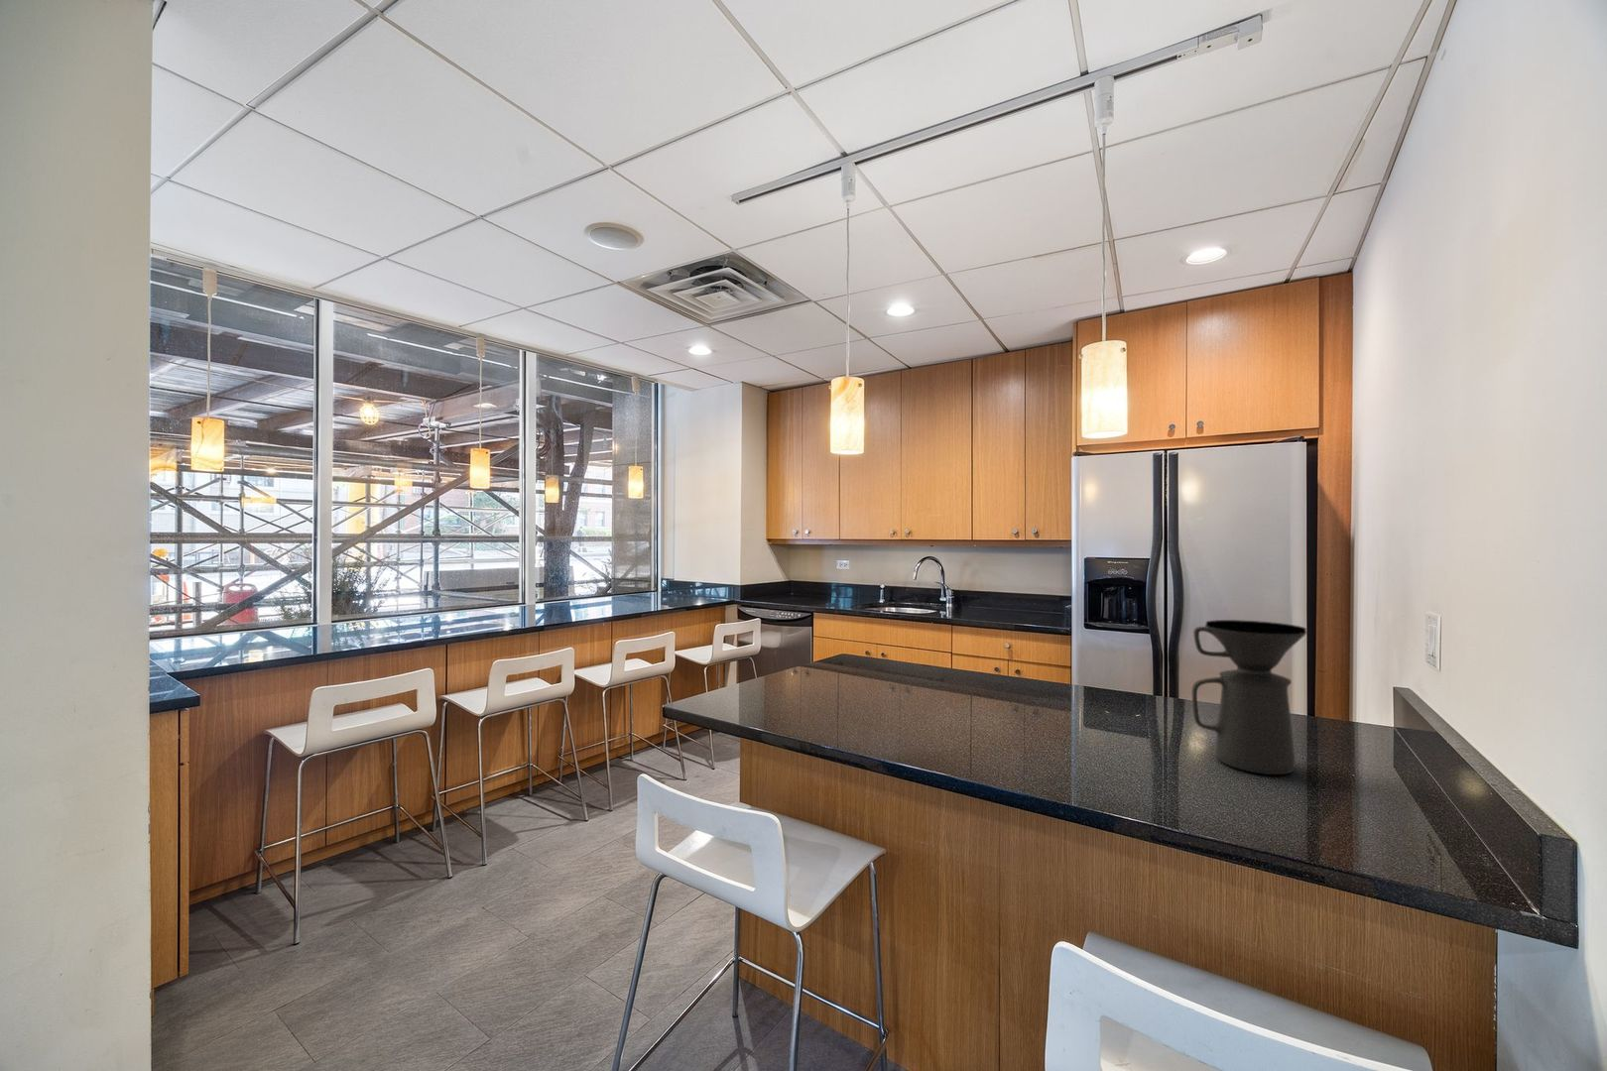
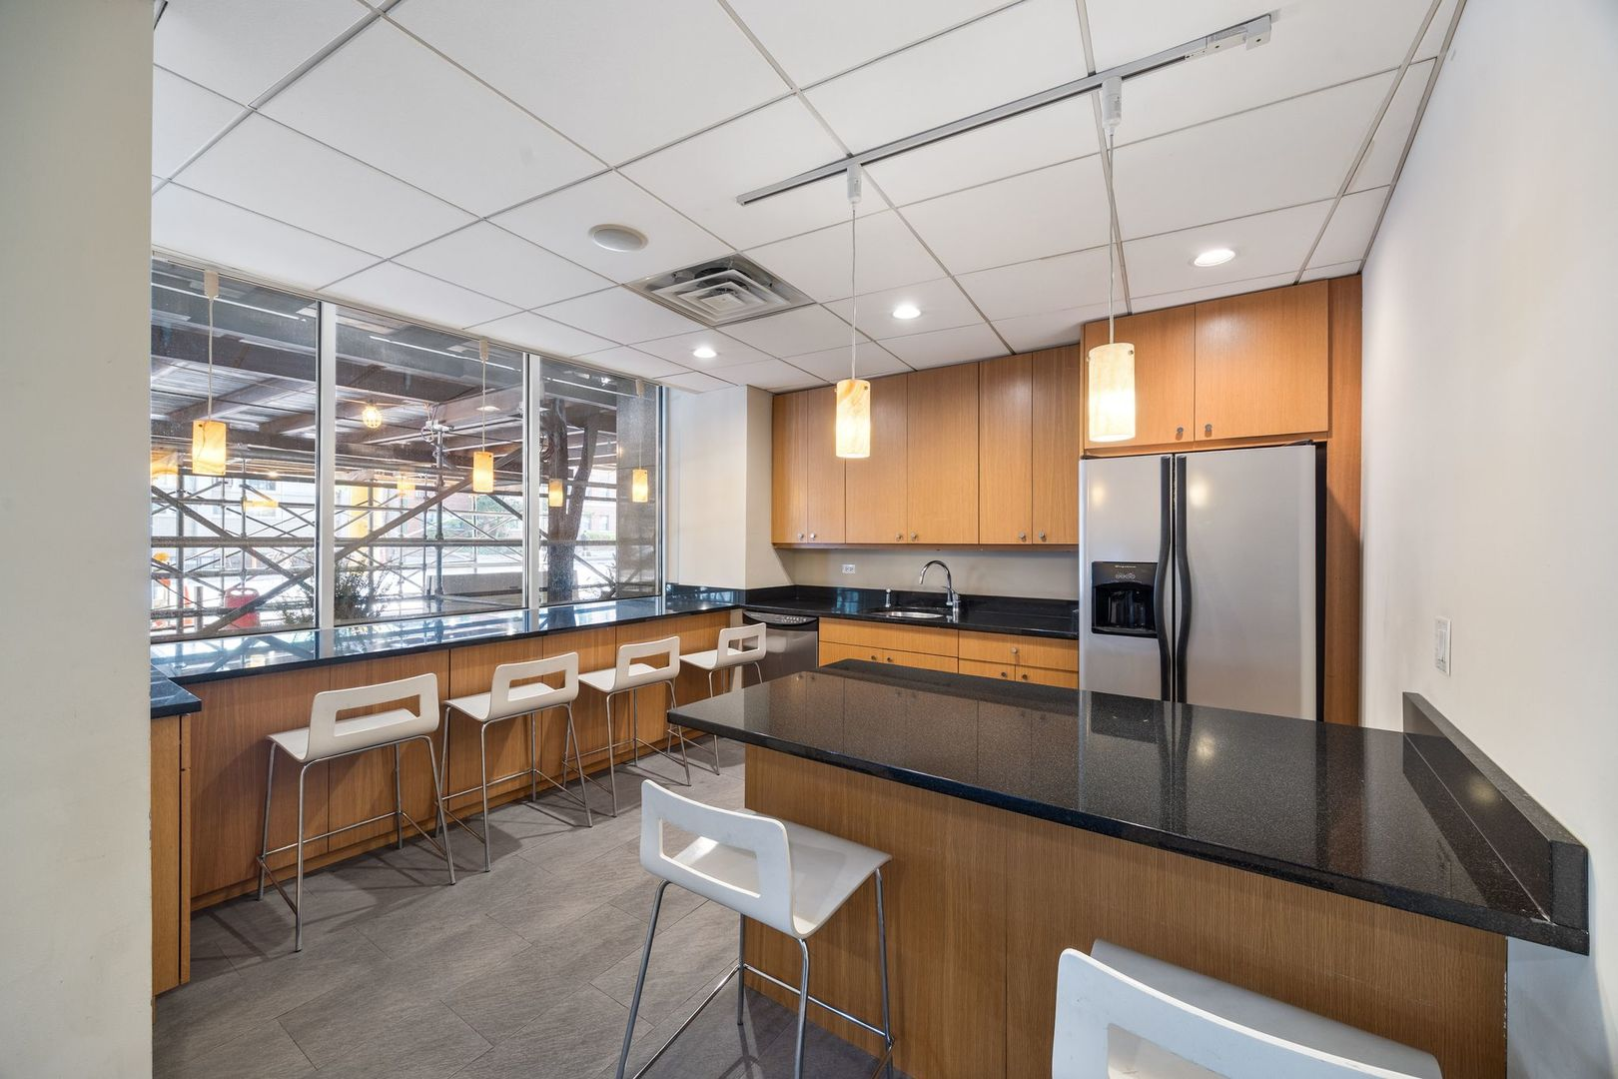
- coffee maker [1191,619,1308,776]
